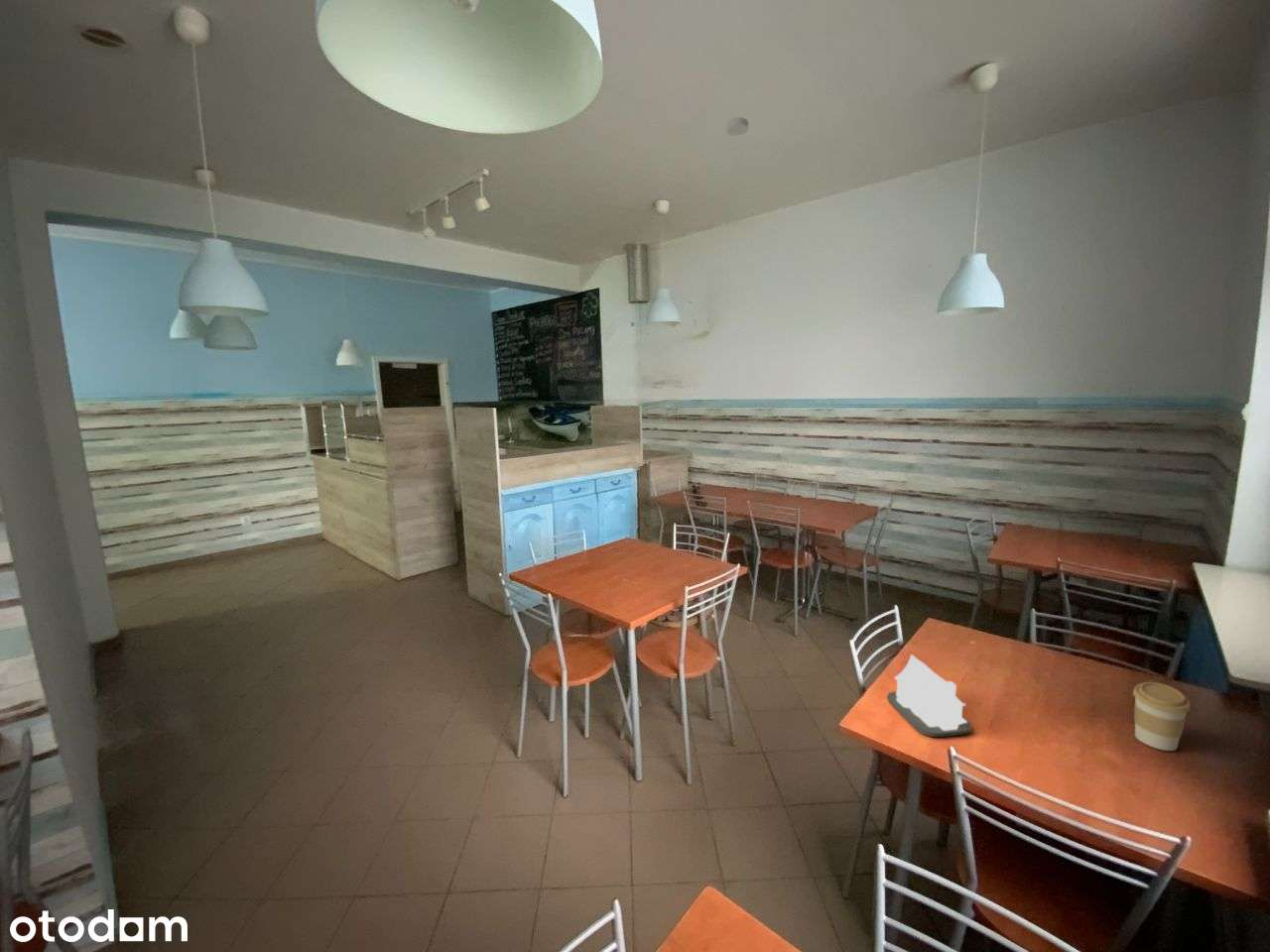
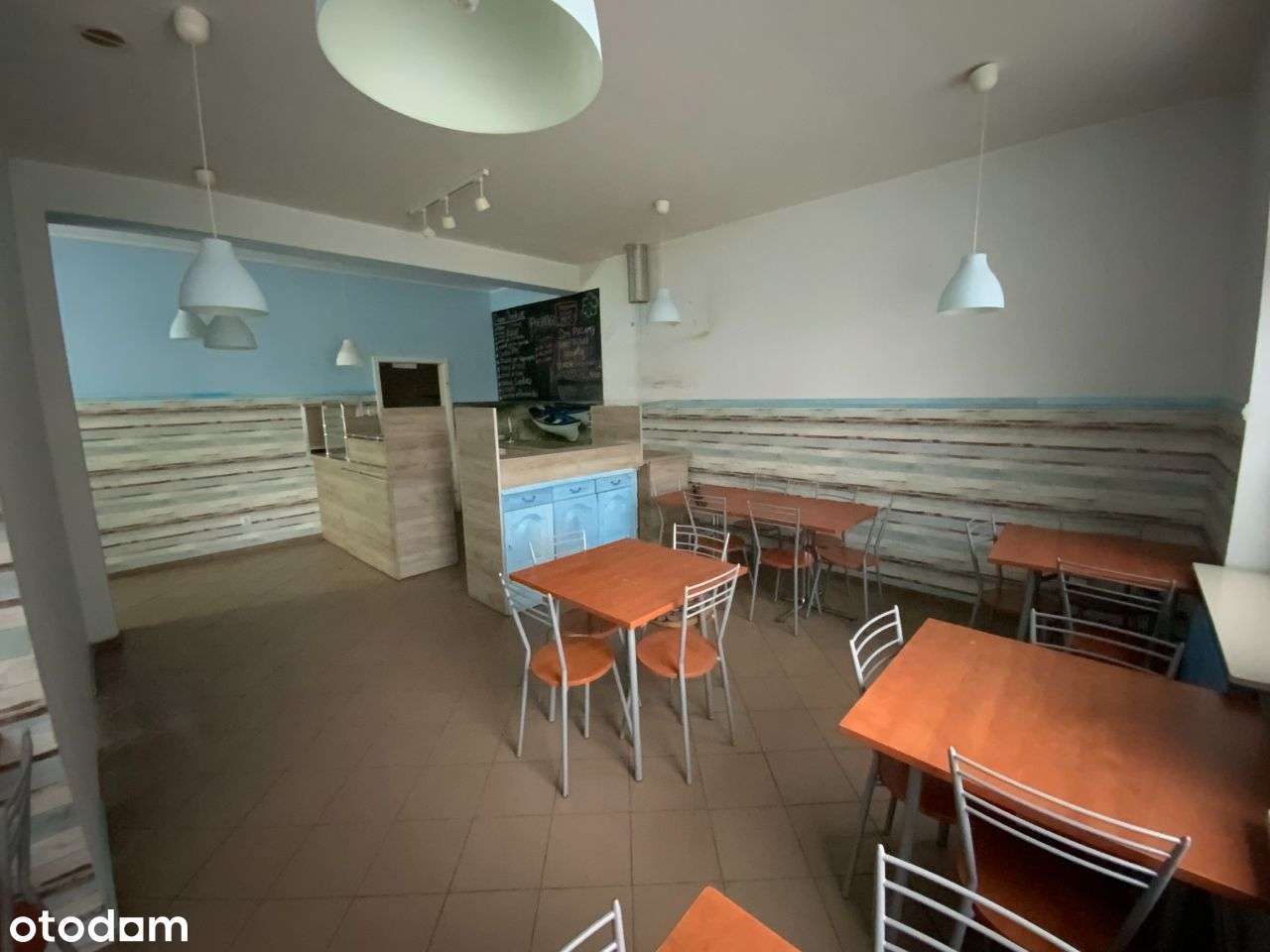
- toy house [886,654,972,738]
- coffee cup [1132,681,1192,752]
- smoke detector [726,116,749,137]
